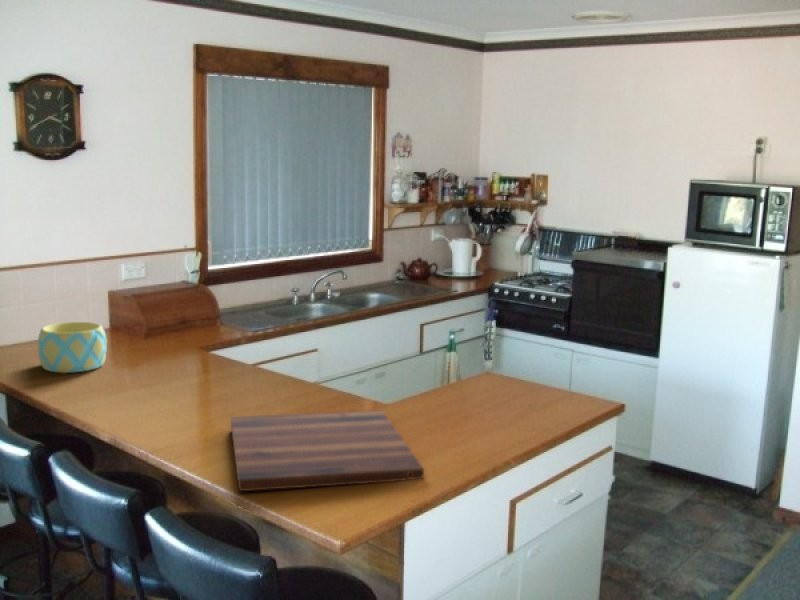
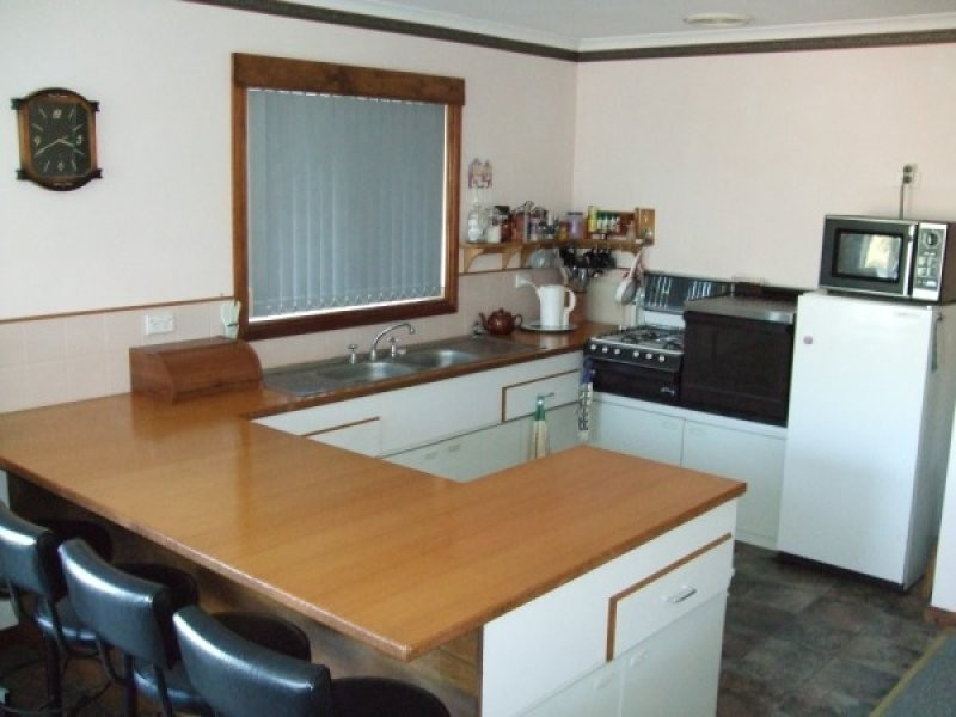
- bowl [37,321,108,374]
- cutting board [230,409,425,492]
